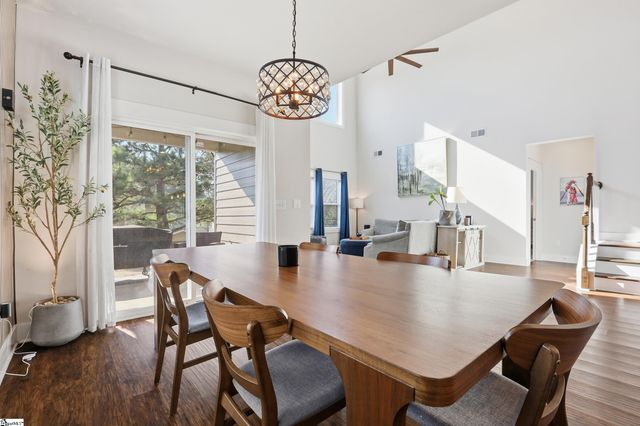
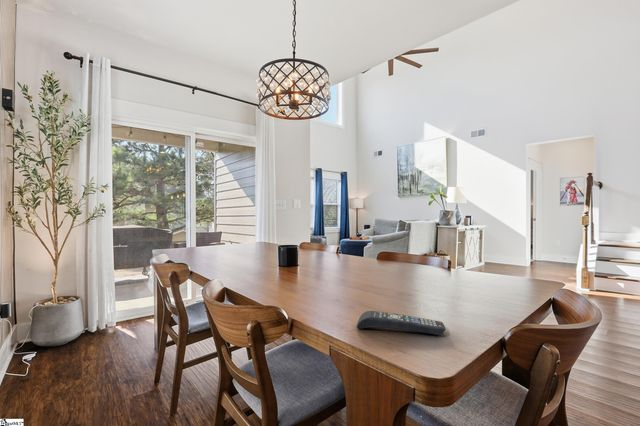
+ remote control [356,310,446,336]
